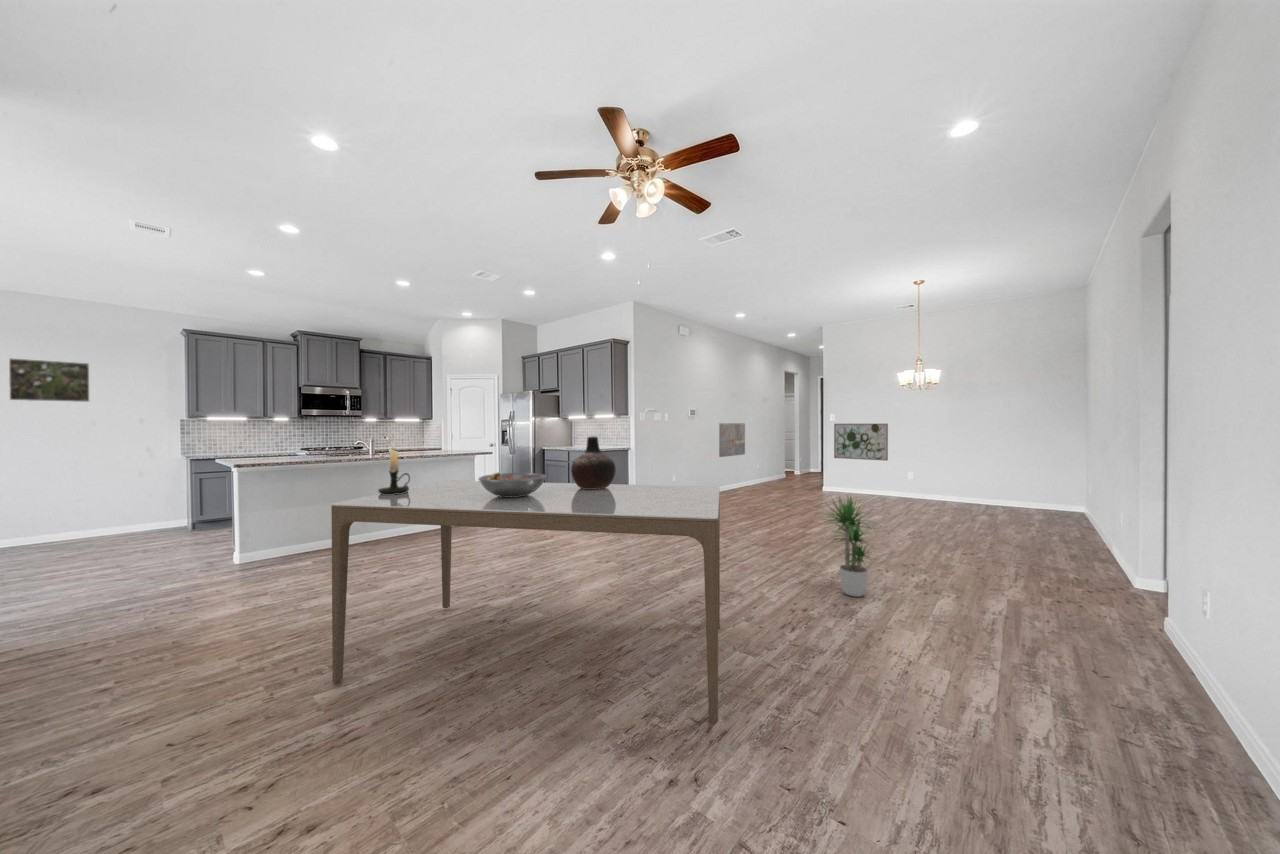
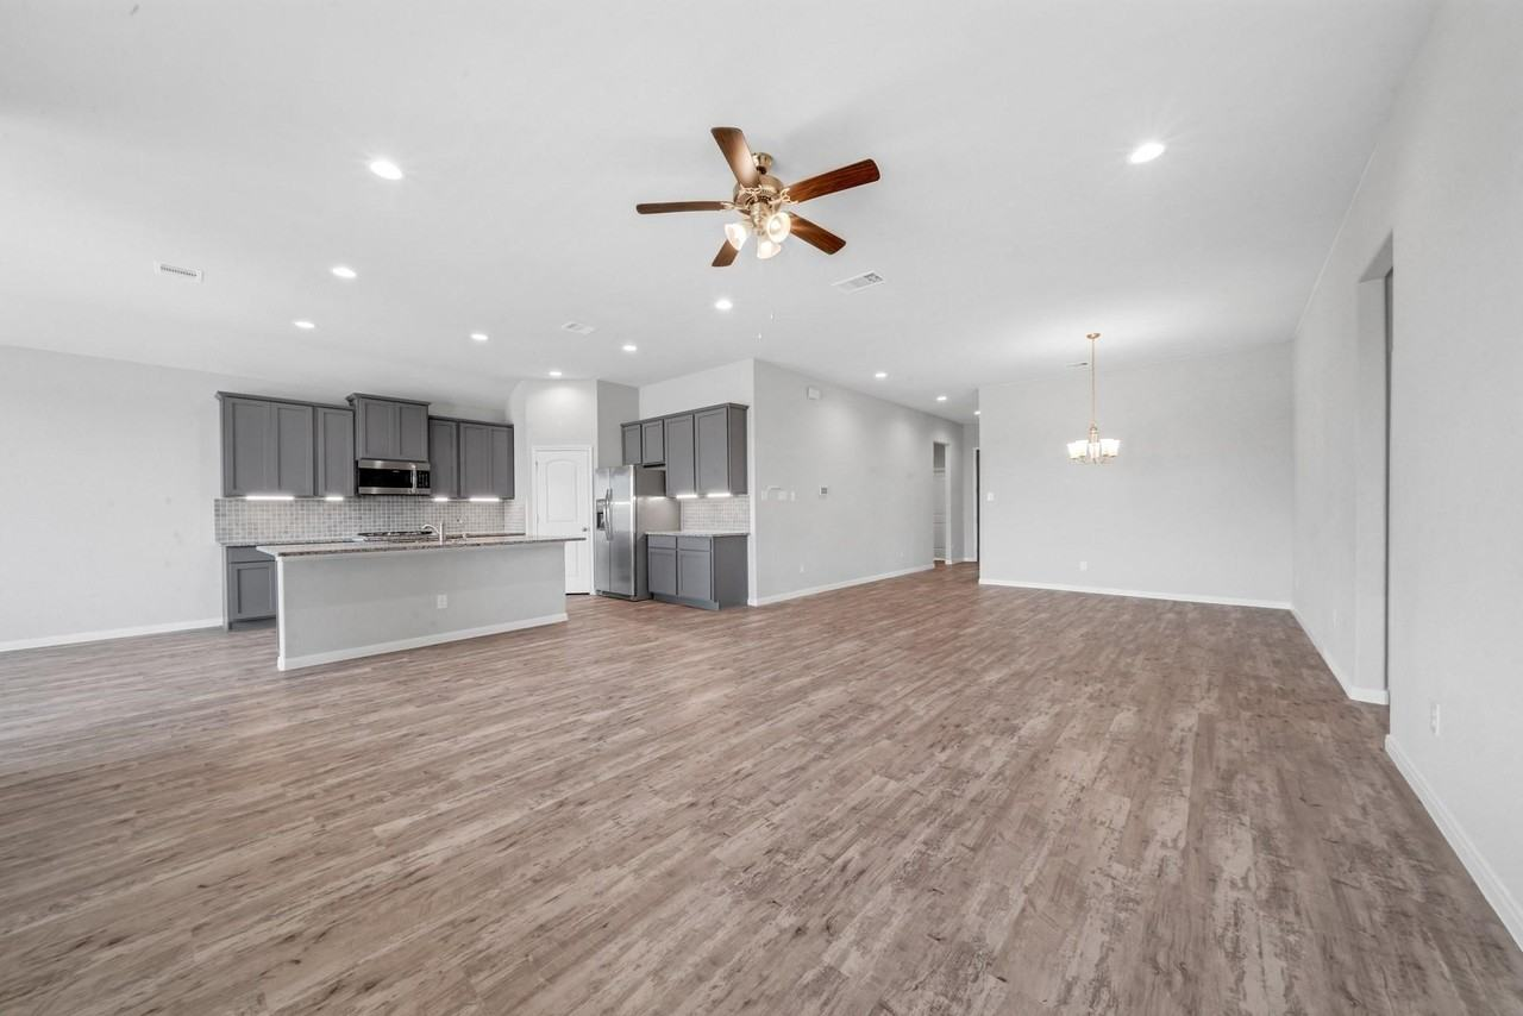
- fruit bowl [477,472,547,497]
- dining table [330,479,721,724]
- candle holder [377,441,411,495]
- vase [570,435,617,489]
- wall art [718,422,746,458]
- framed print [8,357,91,403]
- potted plant [816,494,880,598]
- wall art [833,423,889,462]
